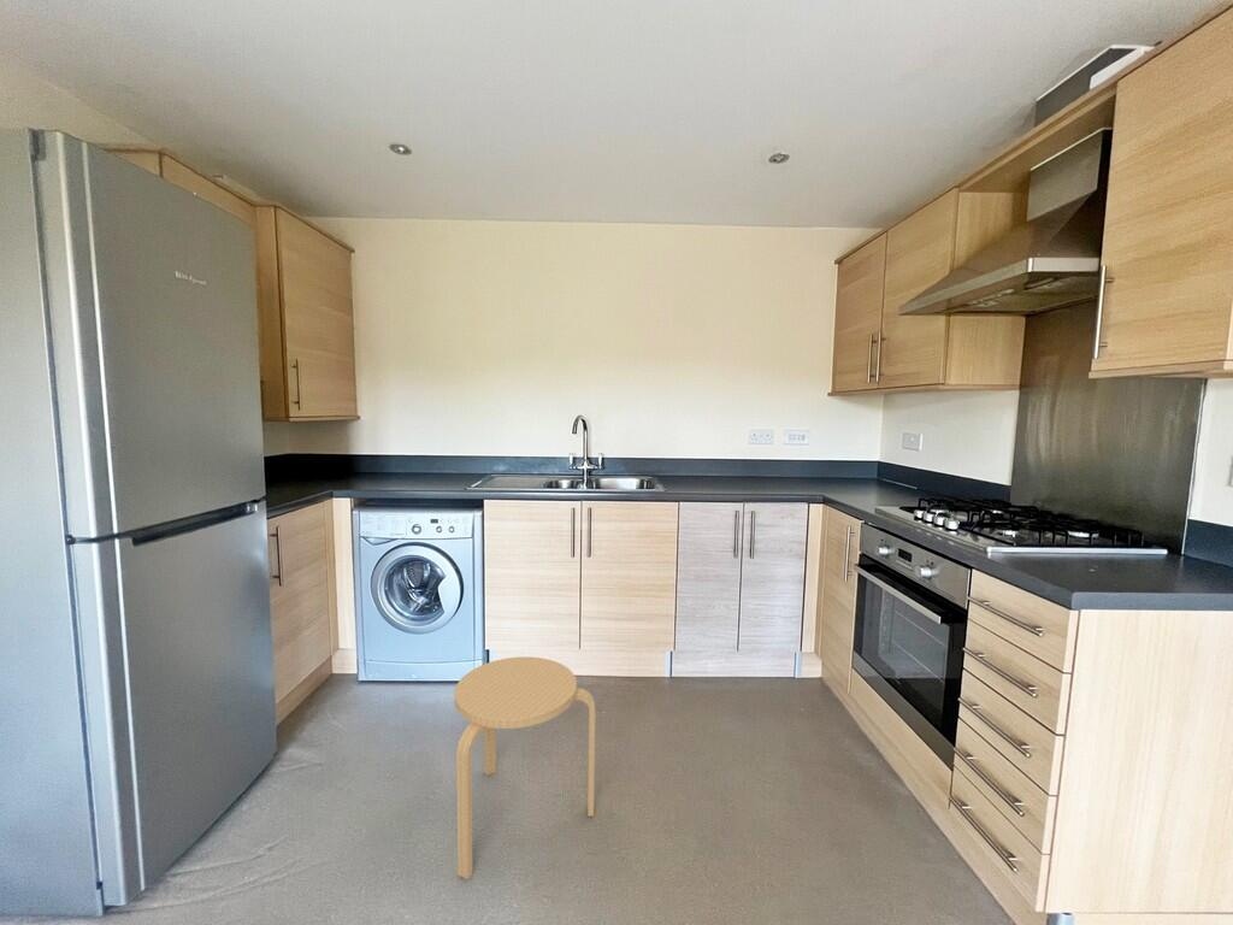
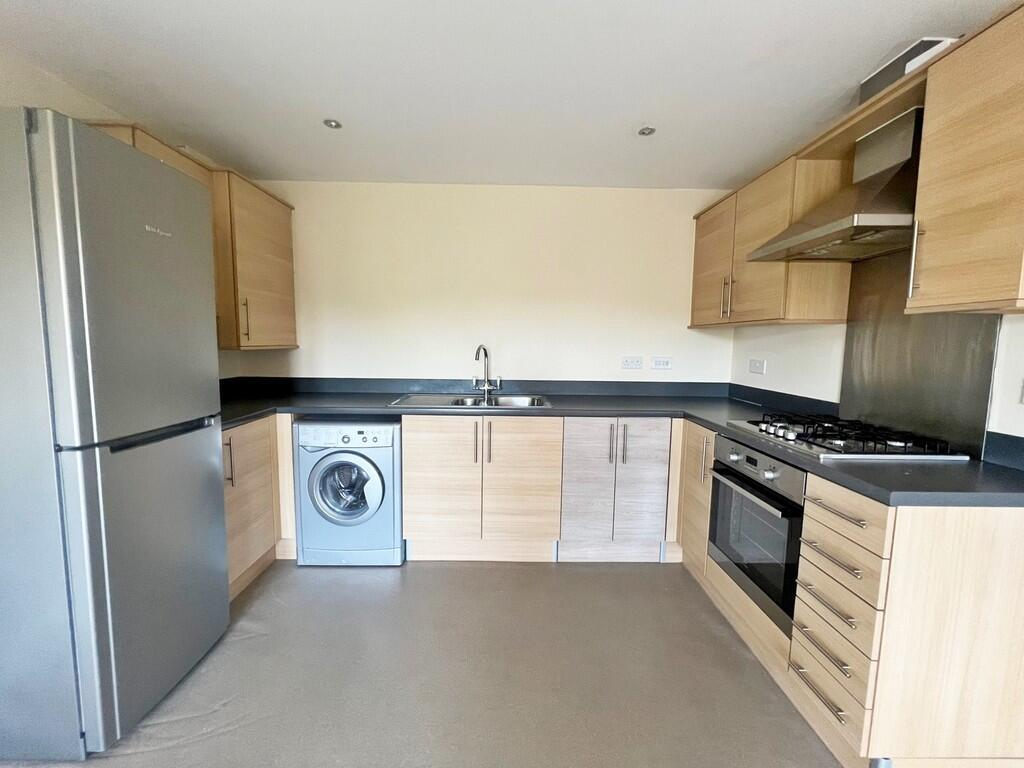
- stool [453,655,596,880]
